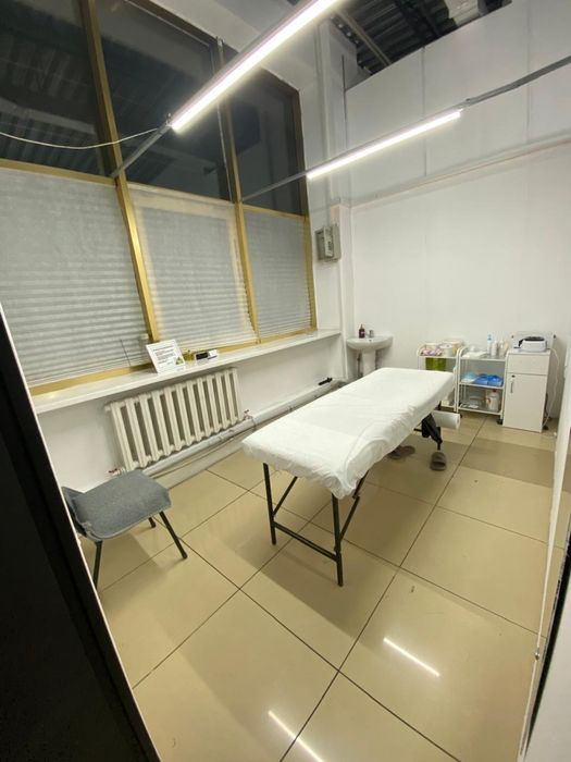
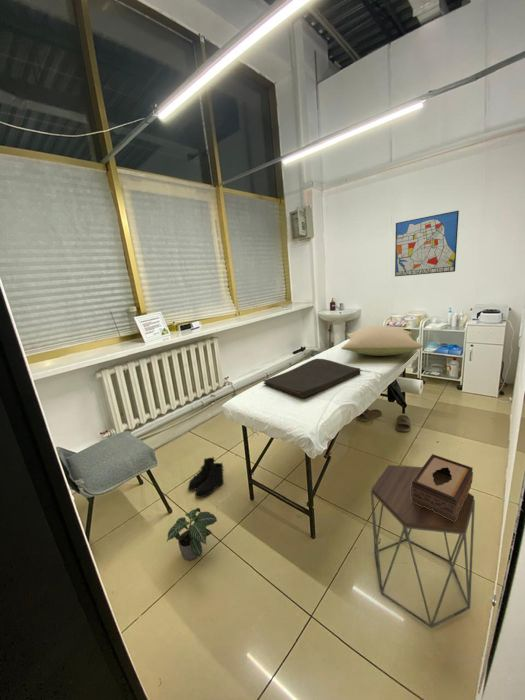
+ hand towel [262,358,361,399]
+ wall art [394,210,460,277]
+ side table [370,464,476,629]
+ tissue box [411,453,474,521]
+ pillow [340,325,424,357]
+ boots [187,456,225,499]
+ potted plant [166,507,218,561]
